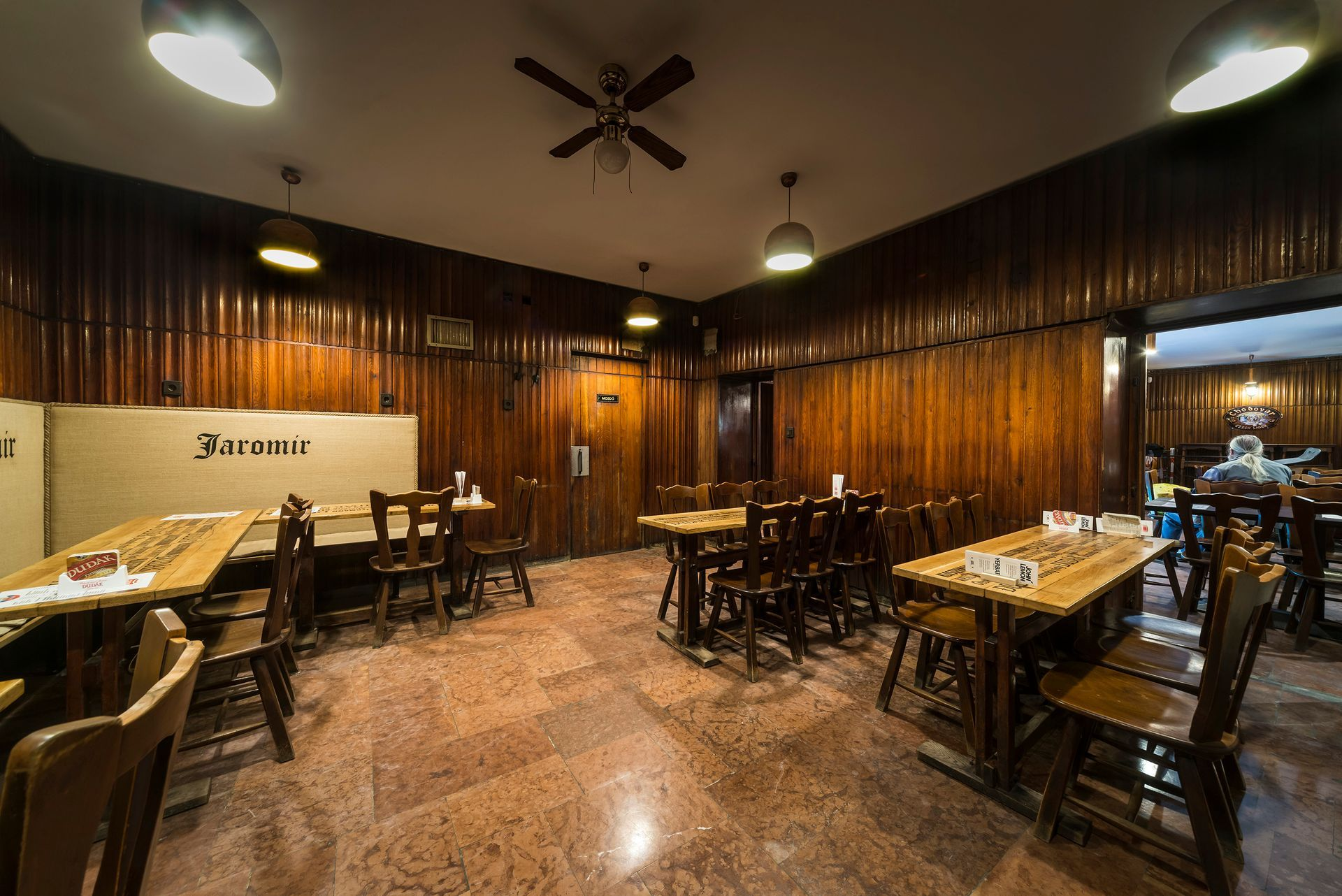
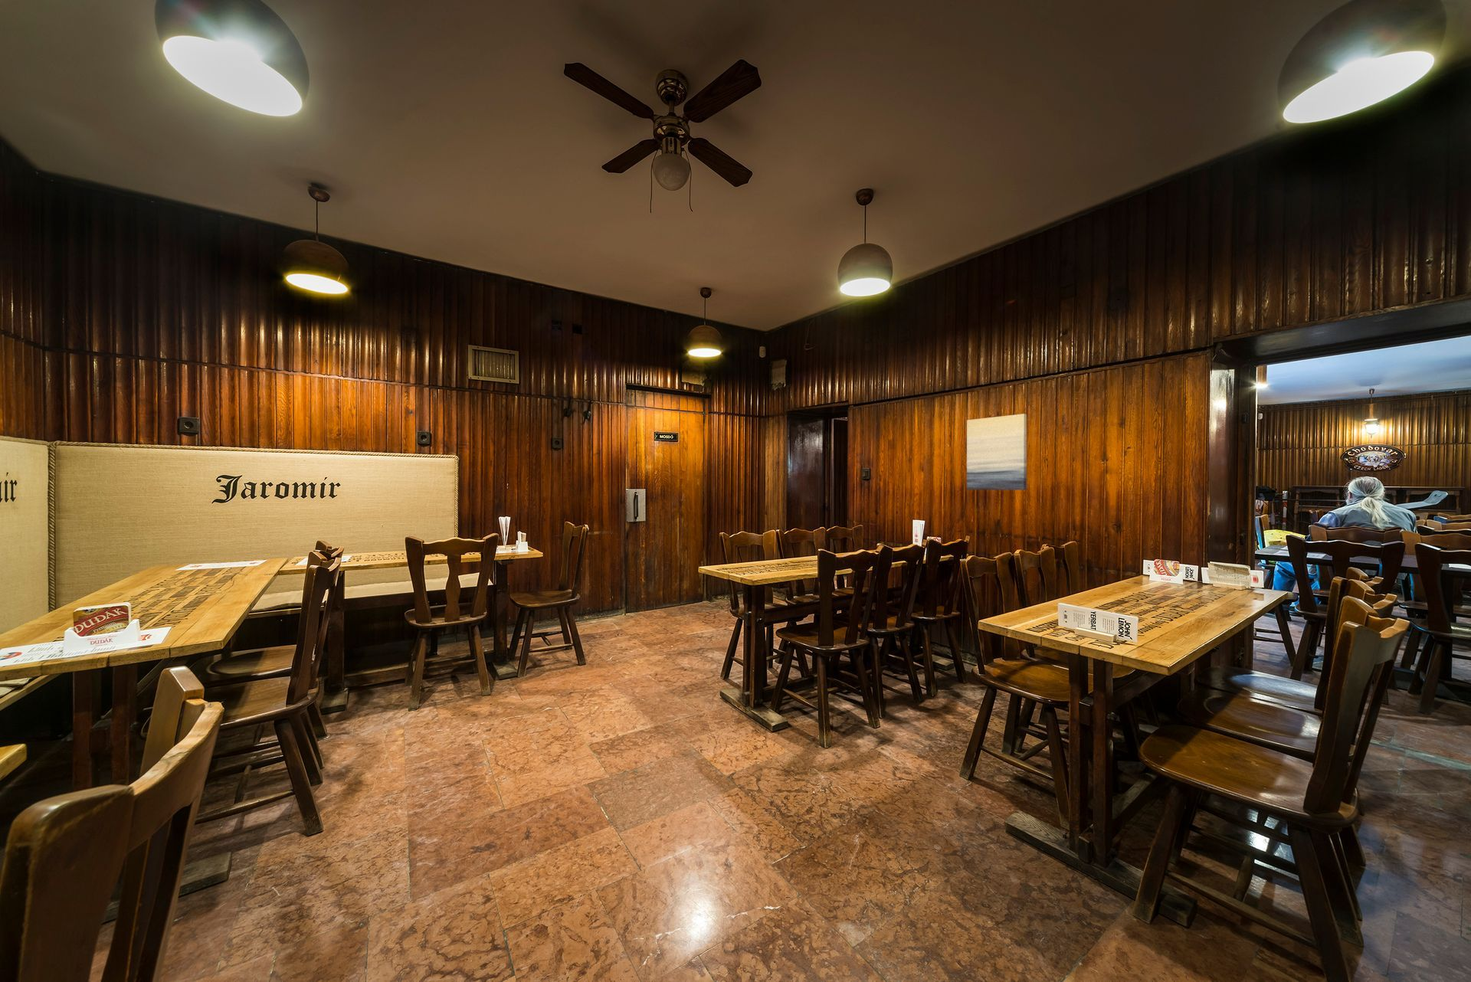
+ wall art [966,413,1027,491]
